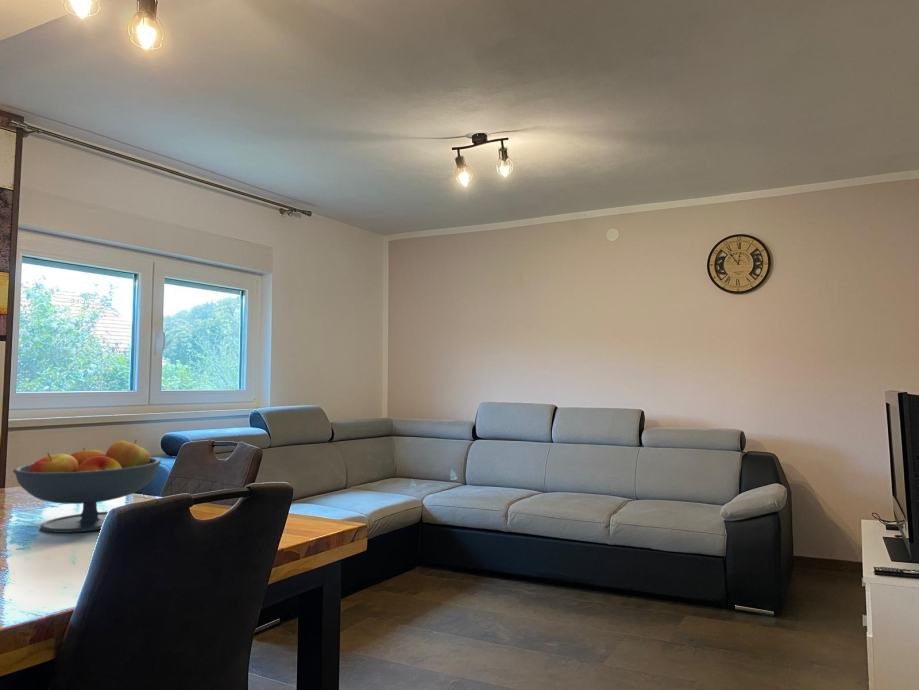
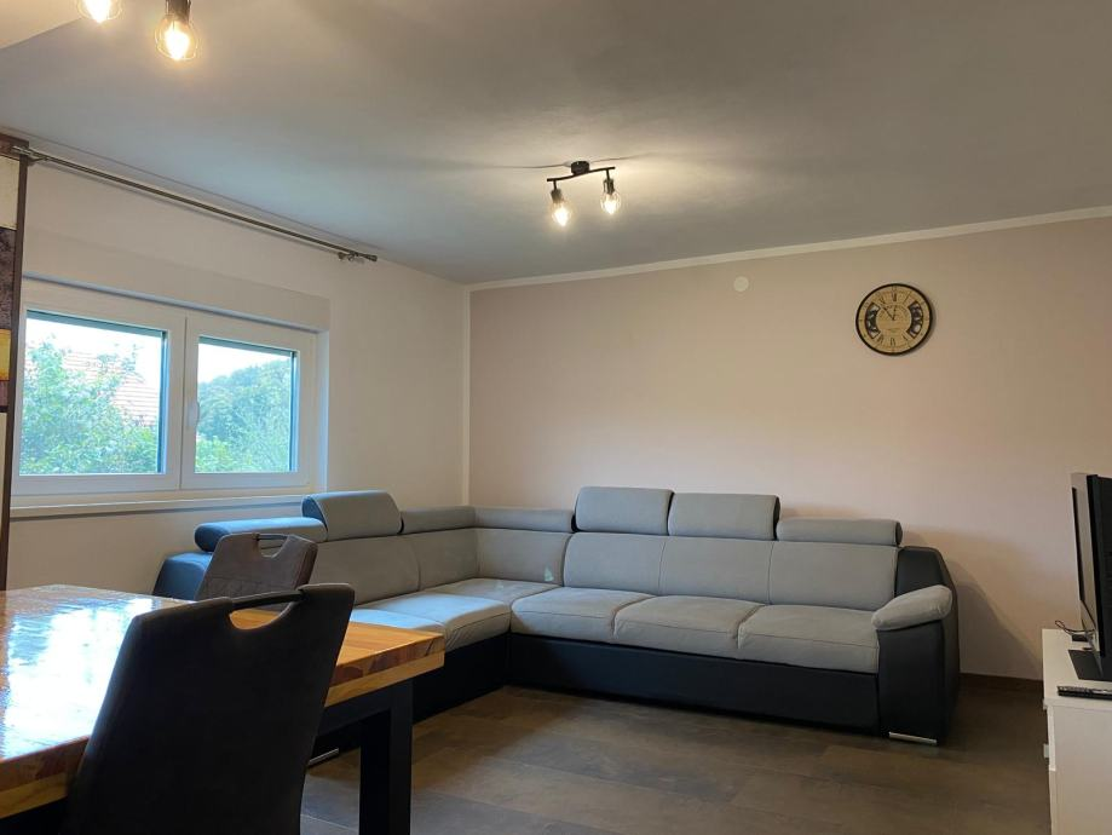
- fruit bowl [12,438,162,534]
